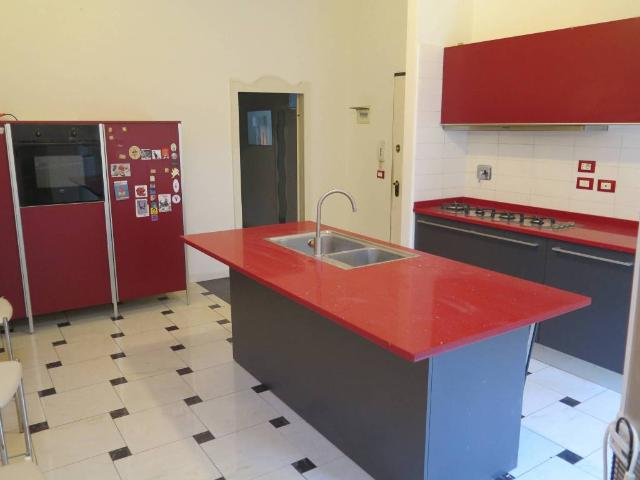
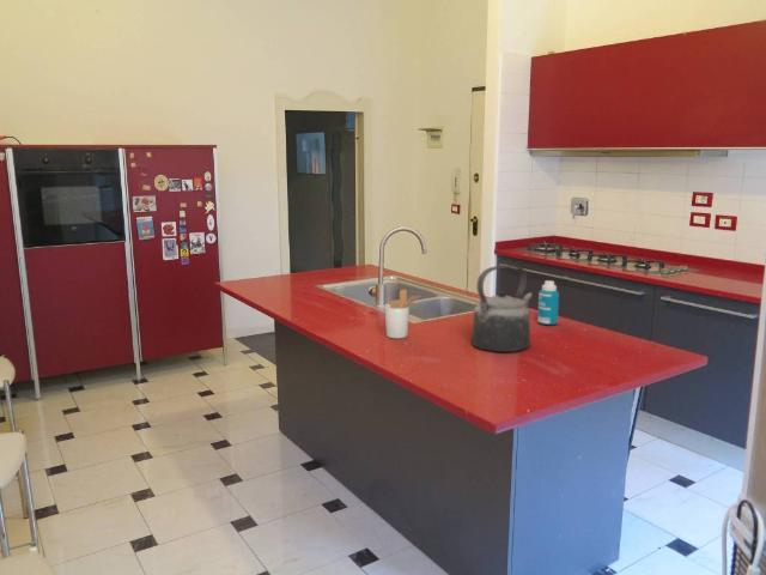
+ utensil holder [384,289,421,339]
+ kettle [470,264,533,353]
+ bottle [536,279,560,326]
